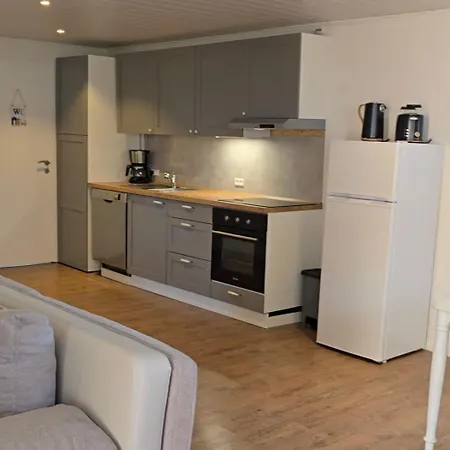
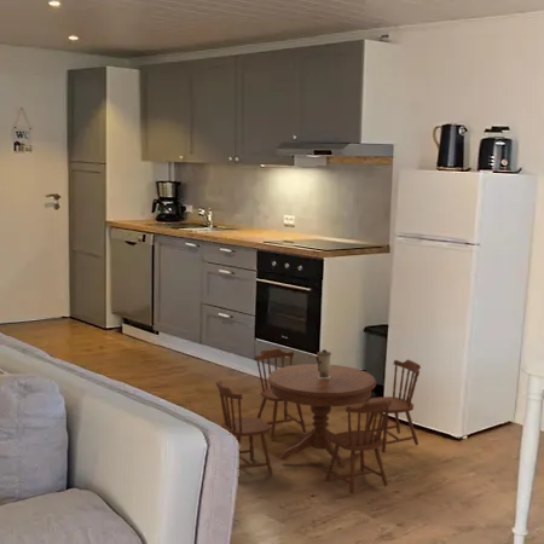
+ dining table [214,347,422,494]
